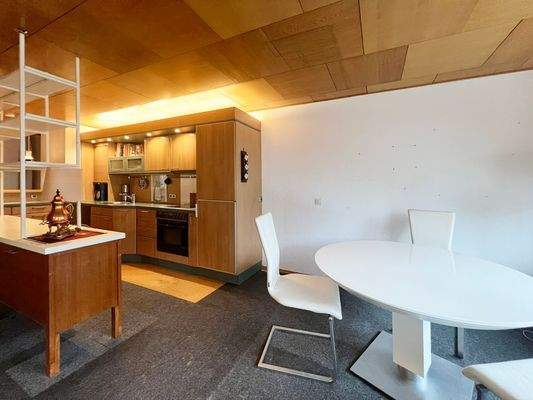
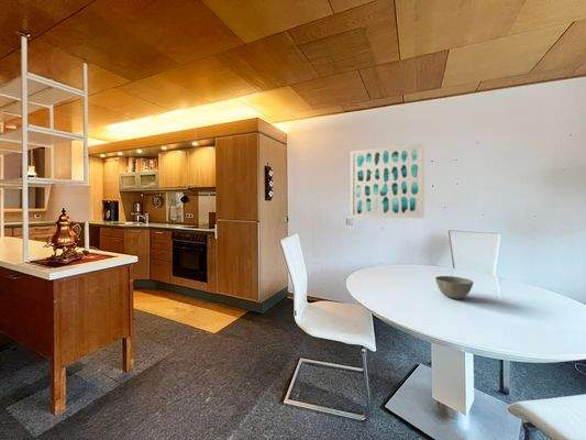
+ wall art [350,143,425,219]
+ bowl [434,275,475,300]
